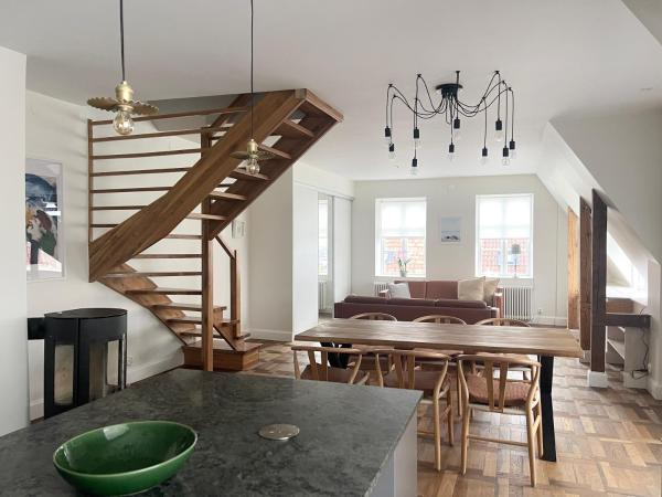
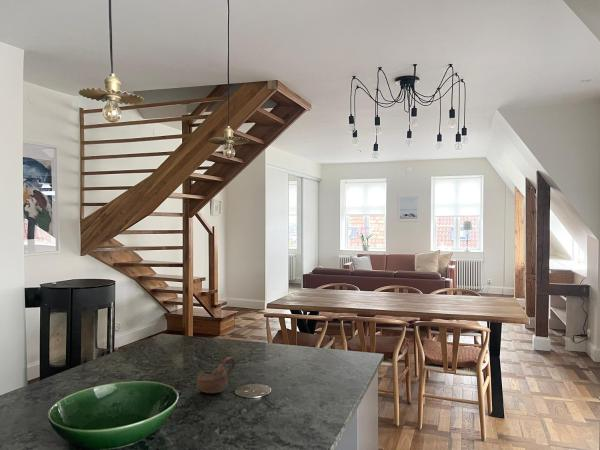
+ cup [195,356,236,394]
